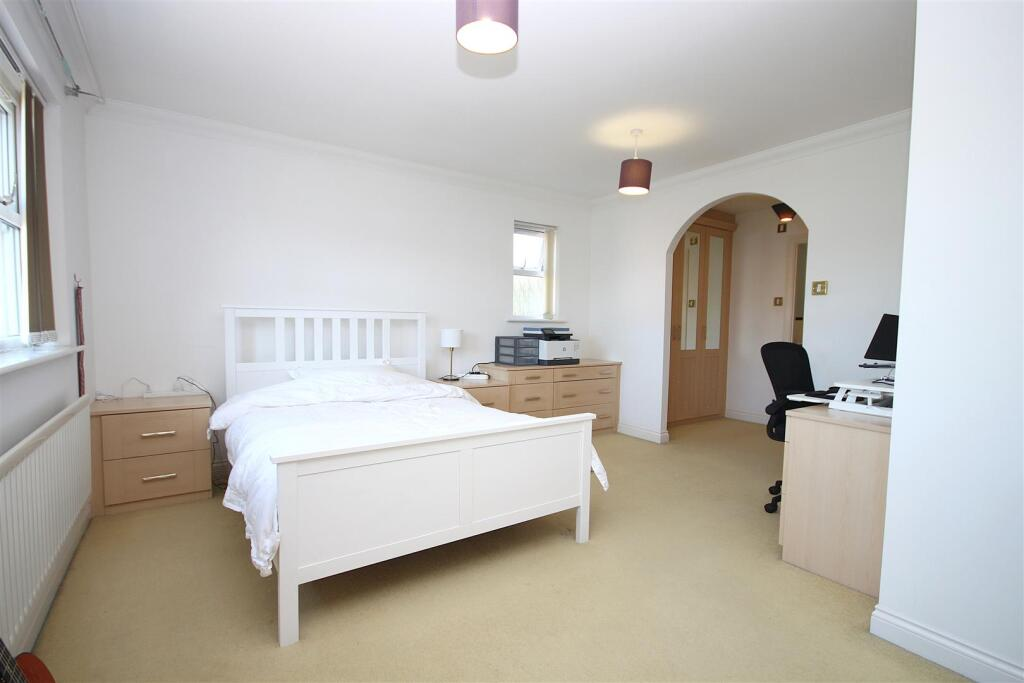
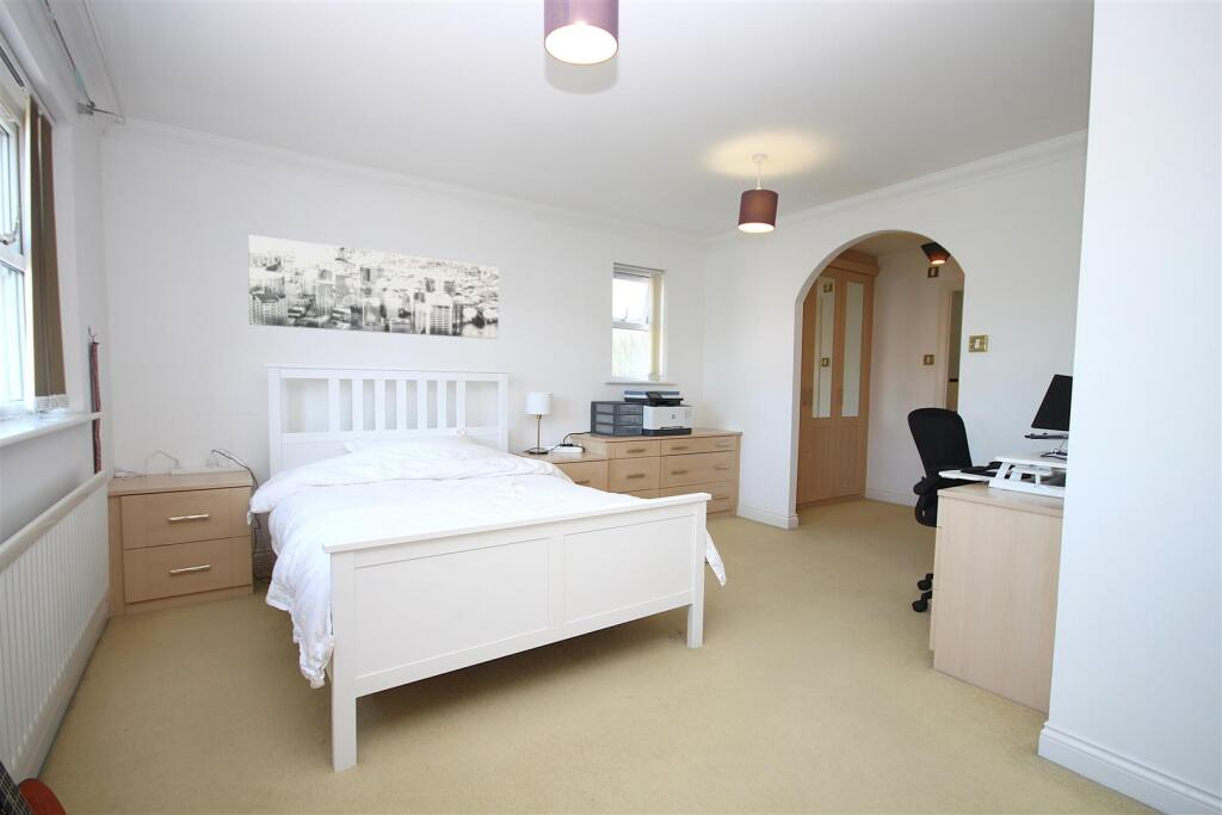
+ wall art [247,234,500,340]
